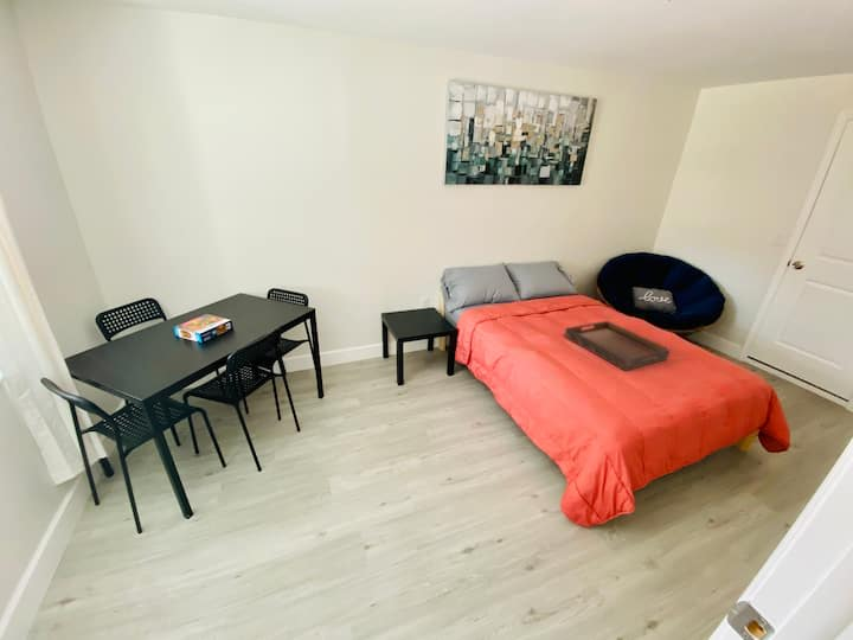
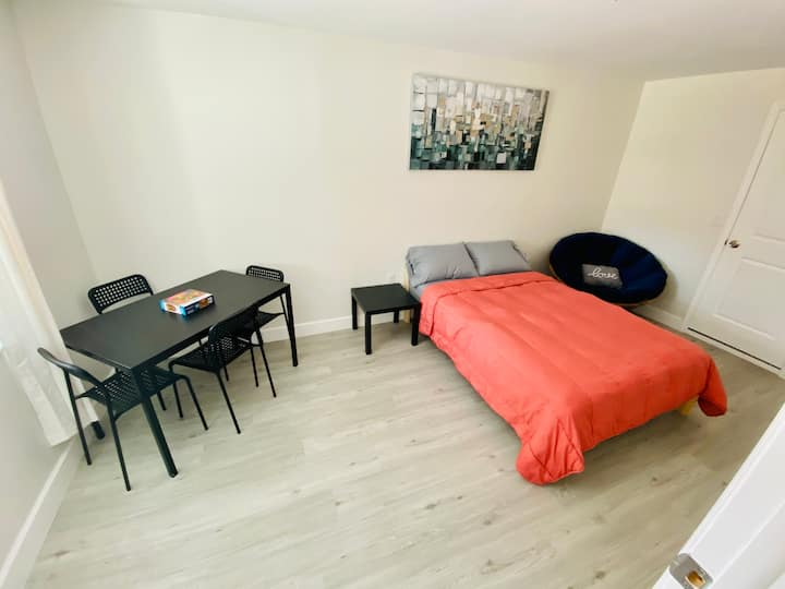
- serving tray [564,320,672,372]
